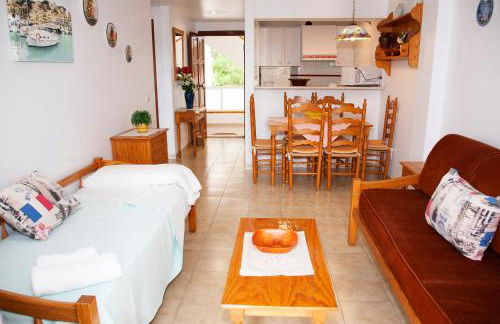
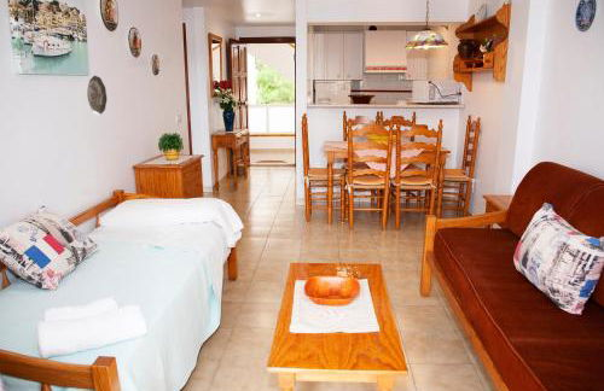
+ decorative plate [86,75,108,117]
